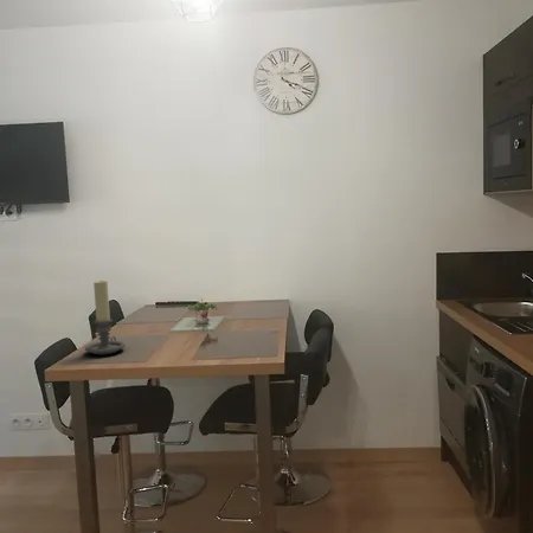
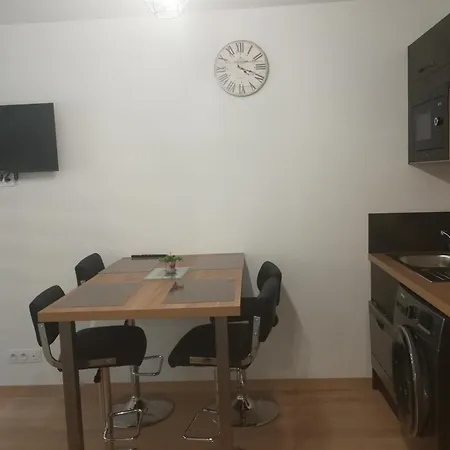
- candle holder [84,280,127,355]
